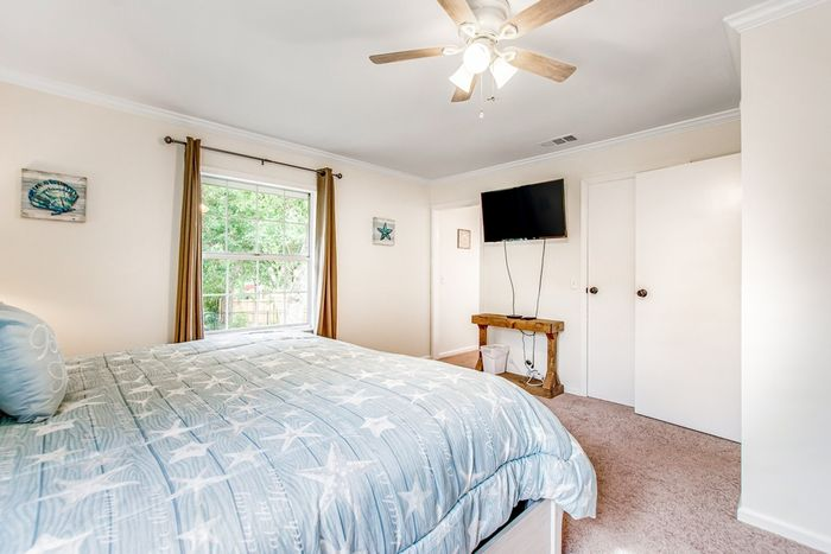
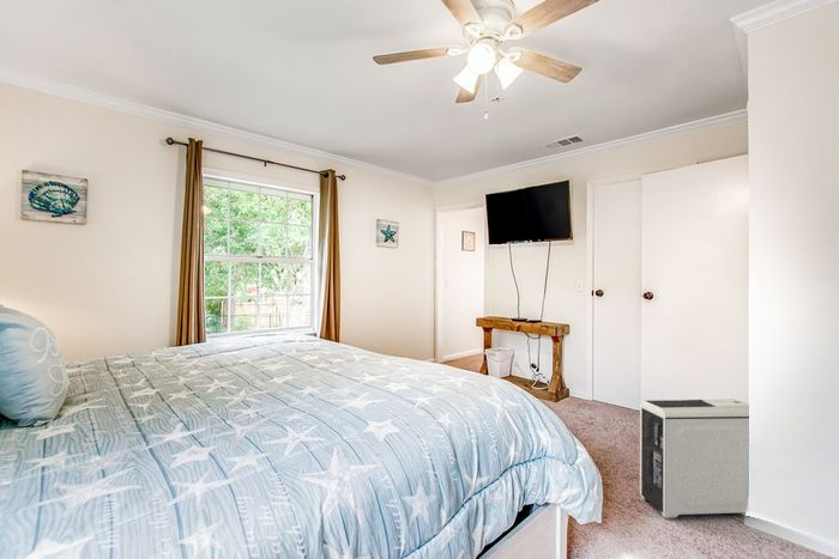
+ air purifier [639,397,750,519]
